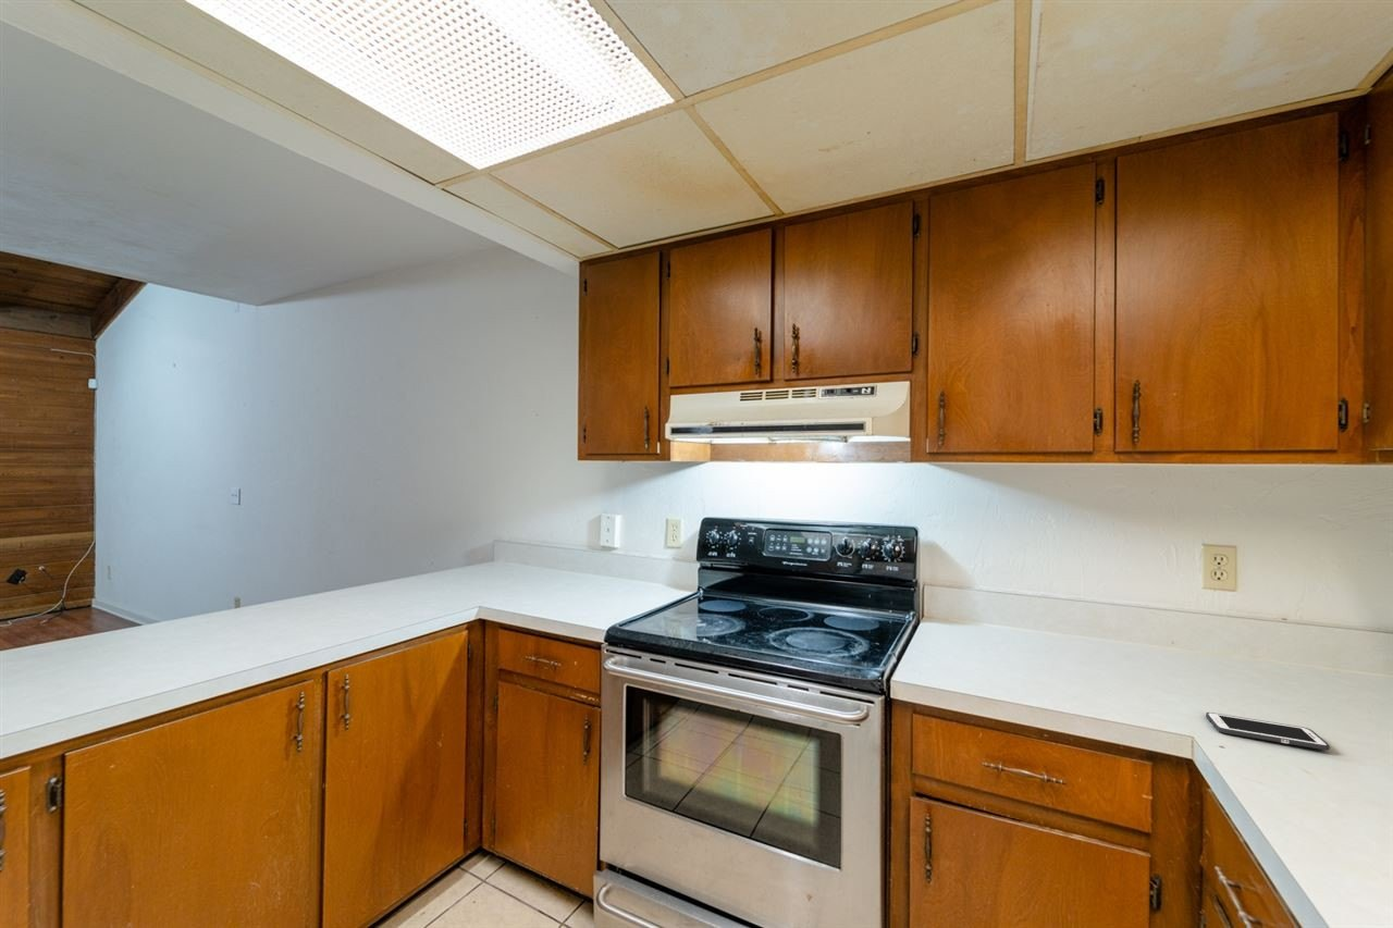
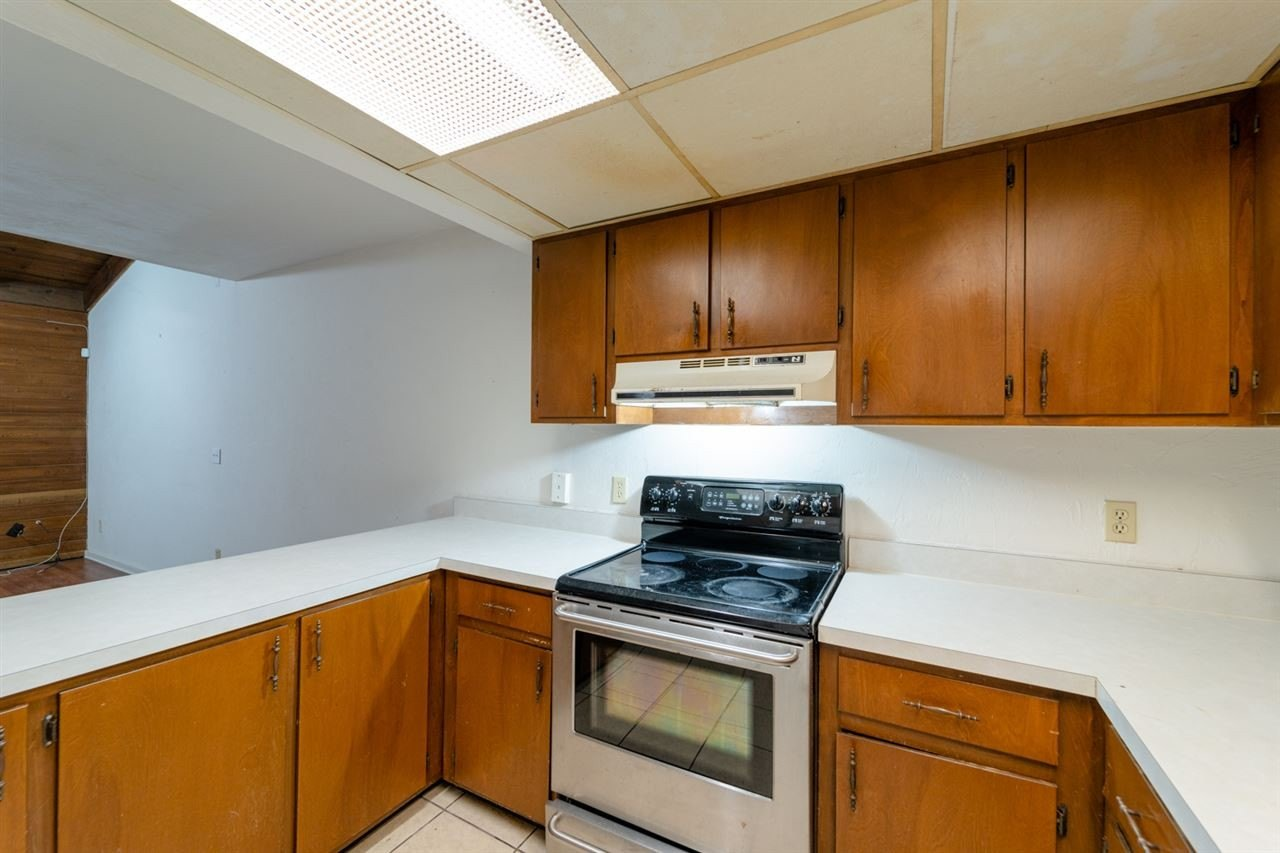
- cell phone [1205,712,1331,752]
